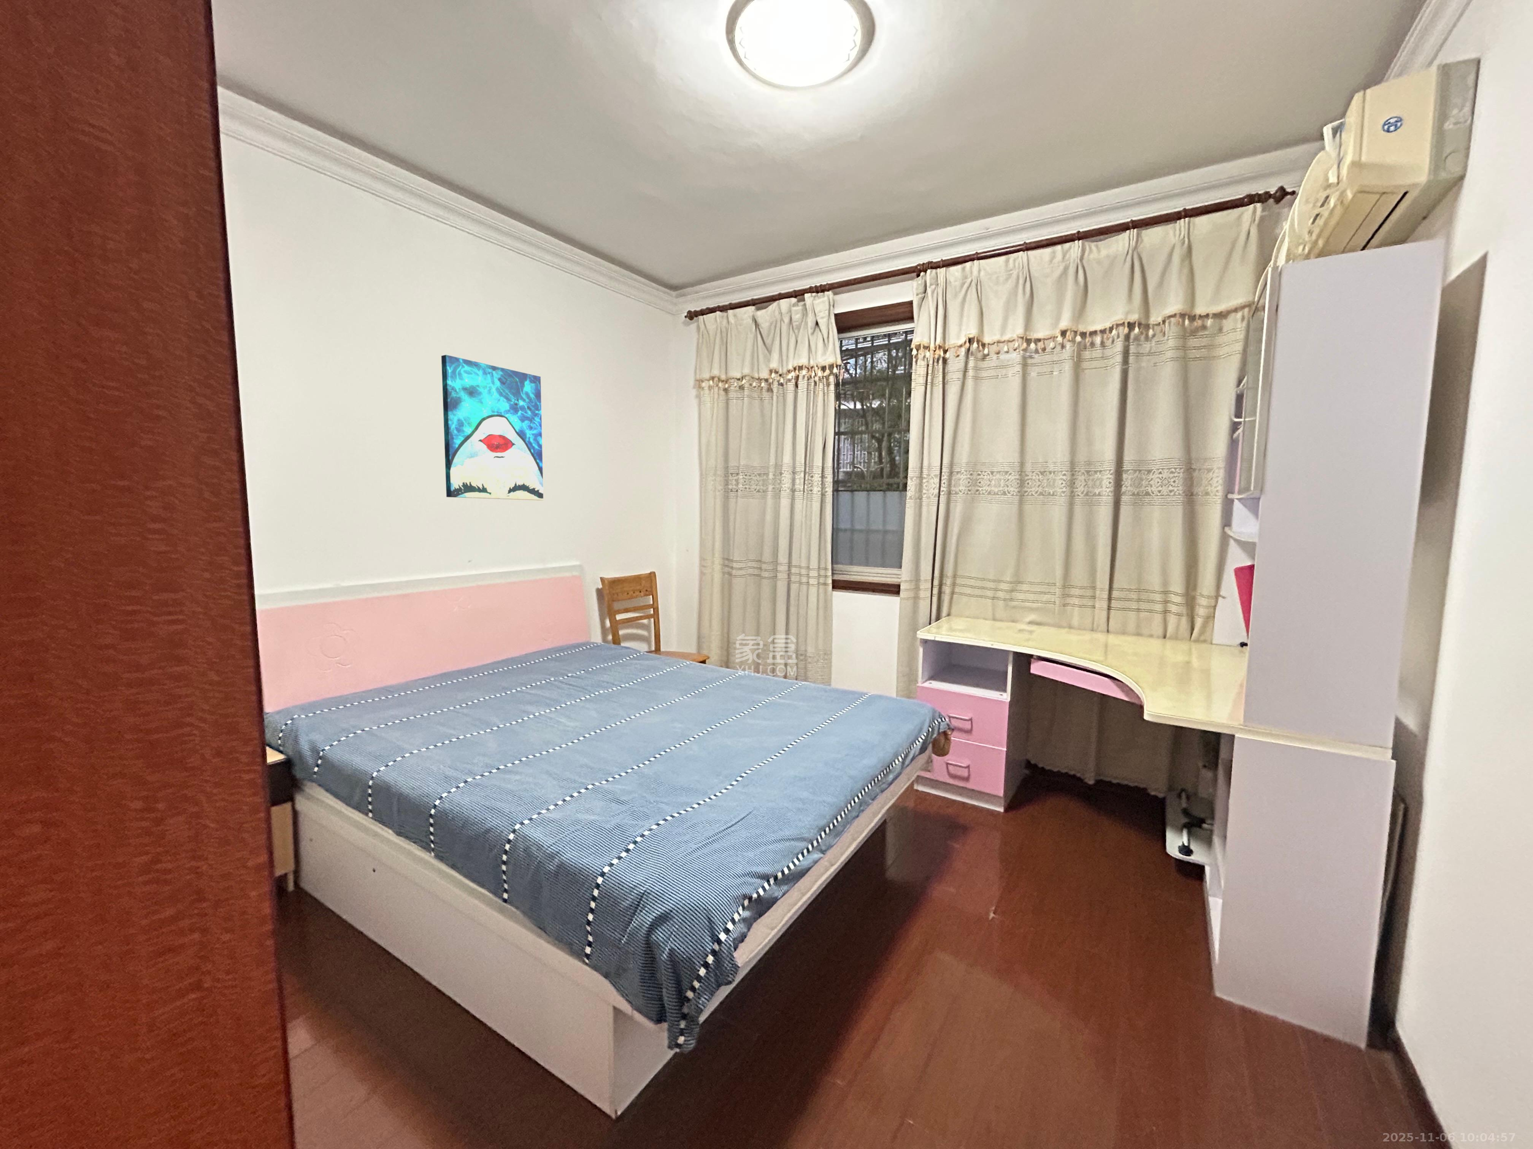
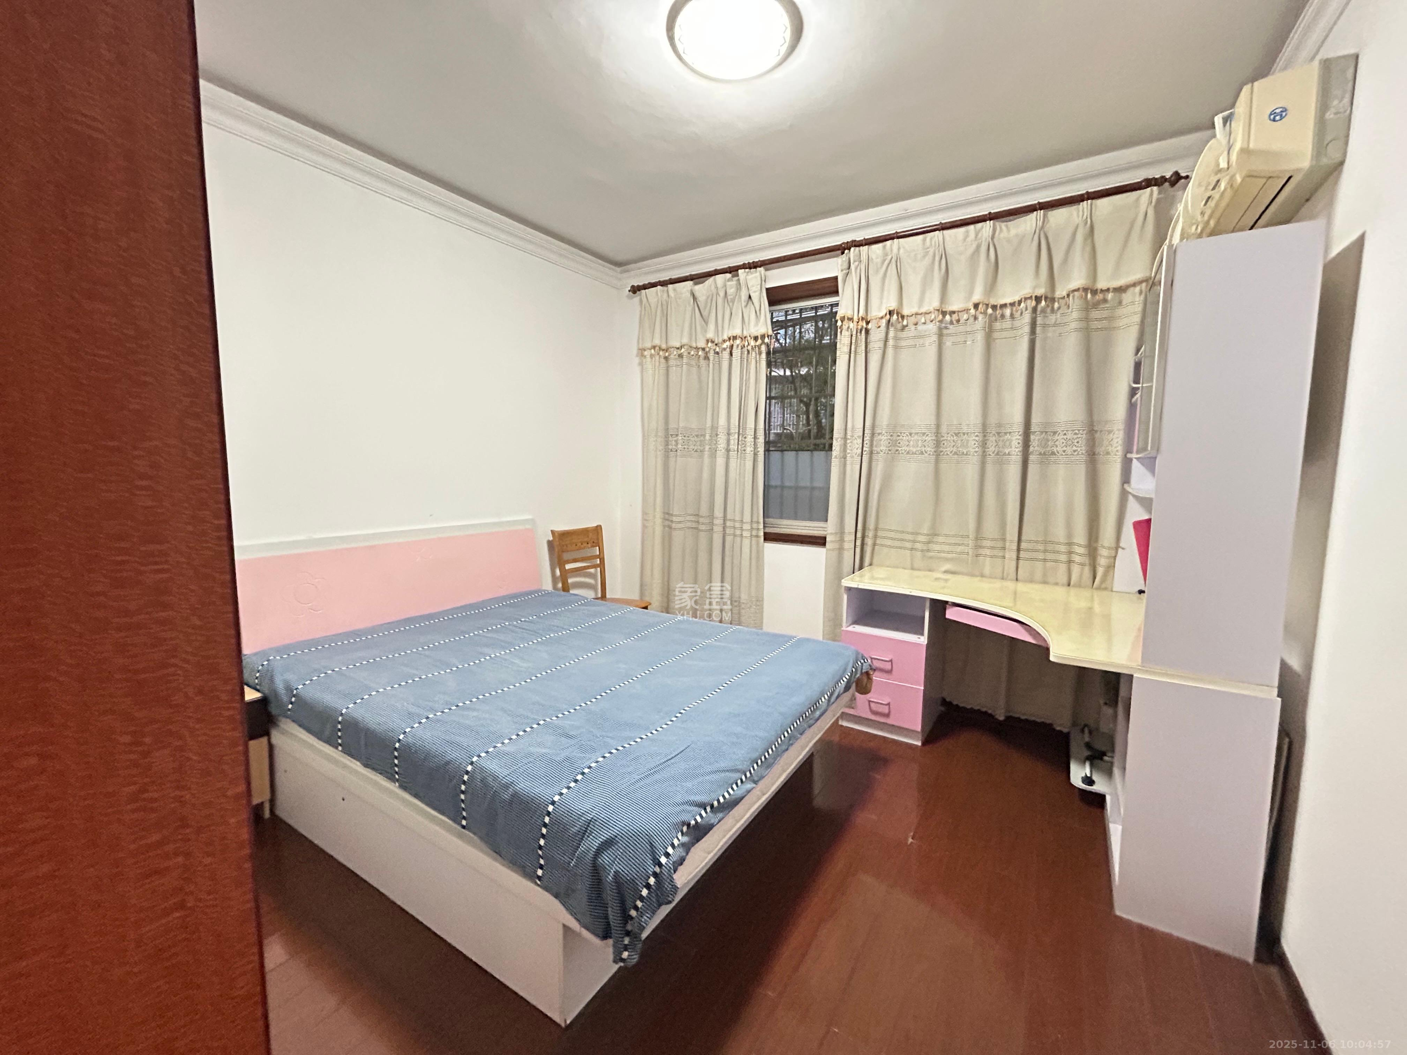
- wall art [441,355,543,501]
